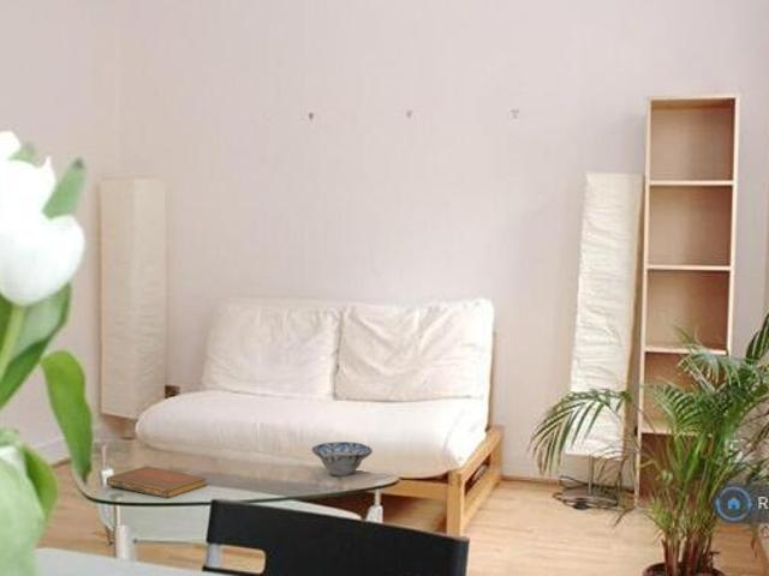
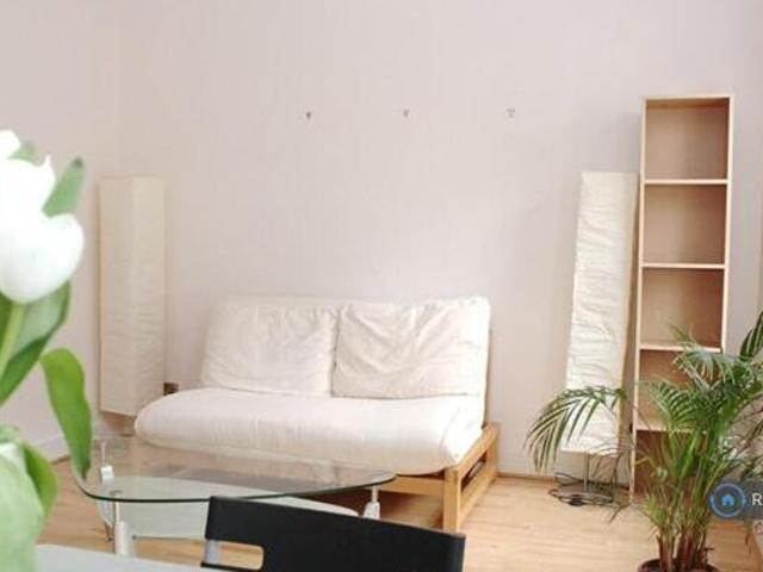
- ceramic bowl [310,440,374,478]
- notebook [106,466,208,499]
